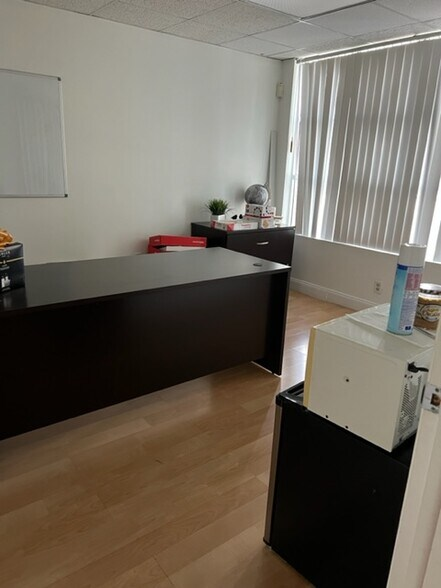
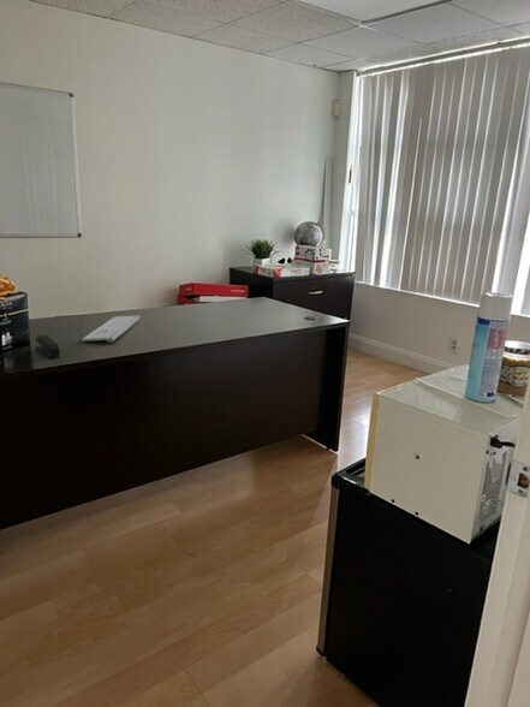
+ keyboard [81,315,141,343]
+ stapler [34,334,61,360]
